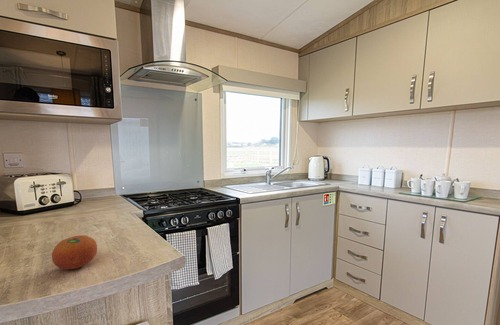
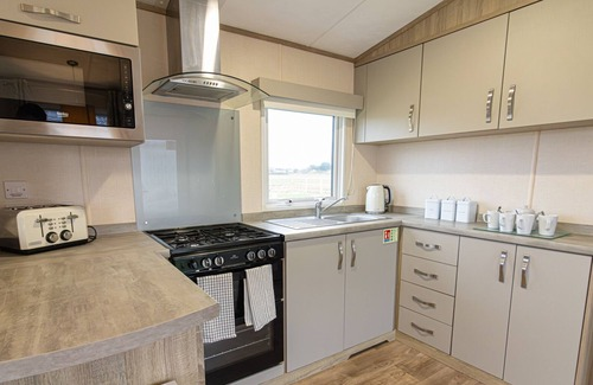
- fruit [51,234,98,270]
